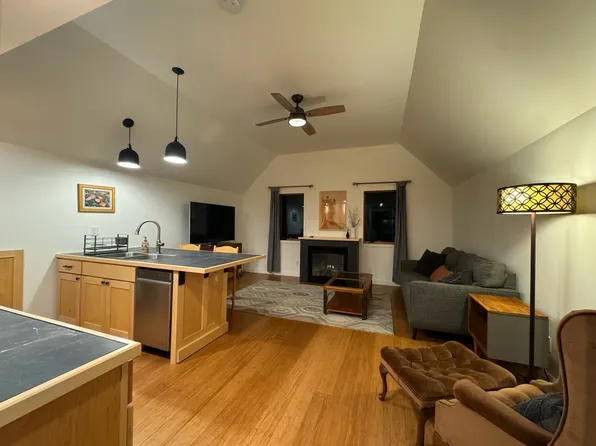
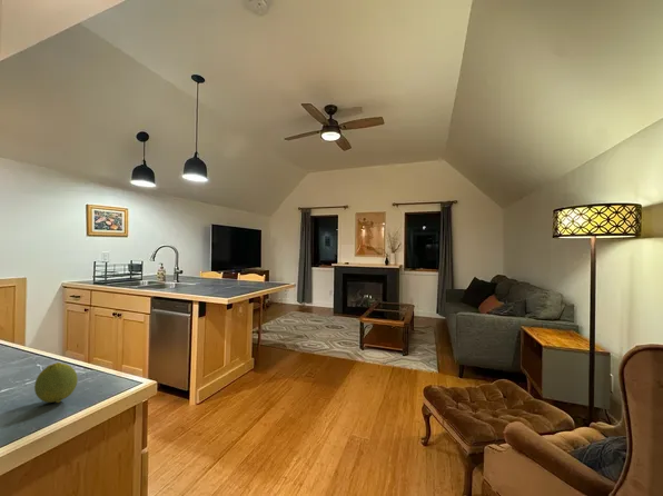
+ fruit [33,361,79,404]
